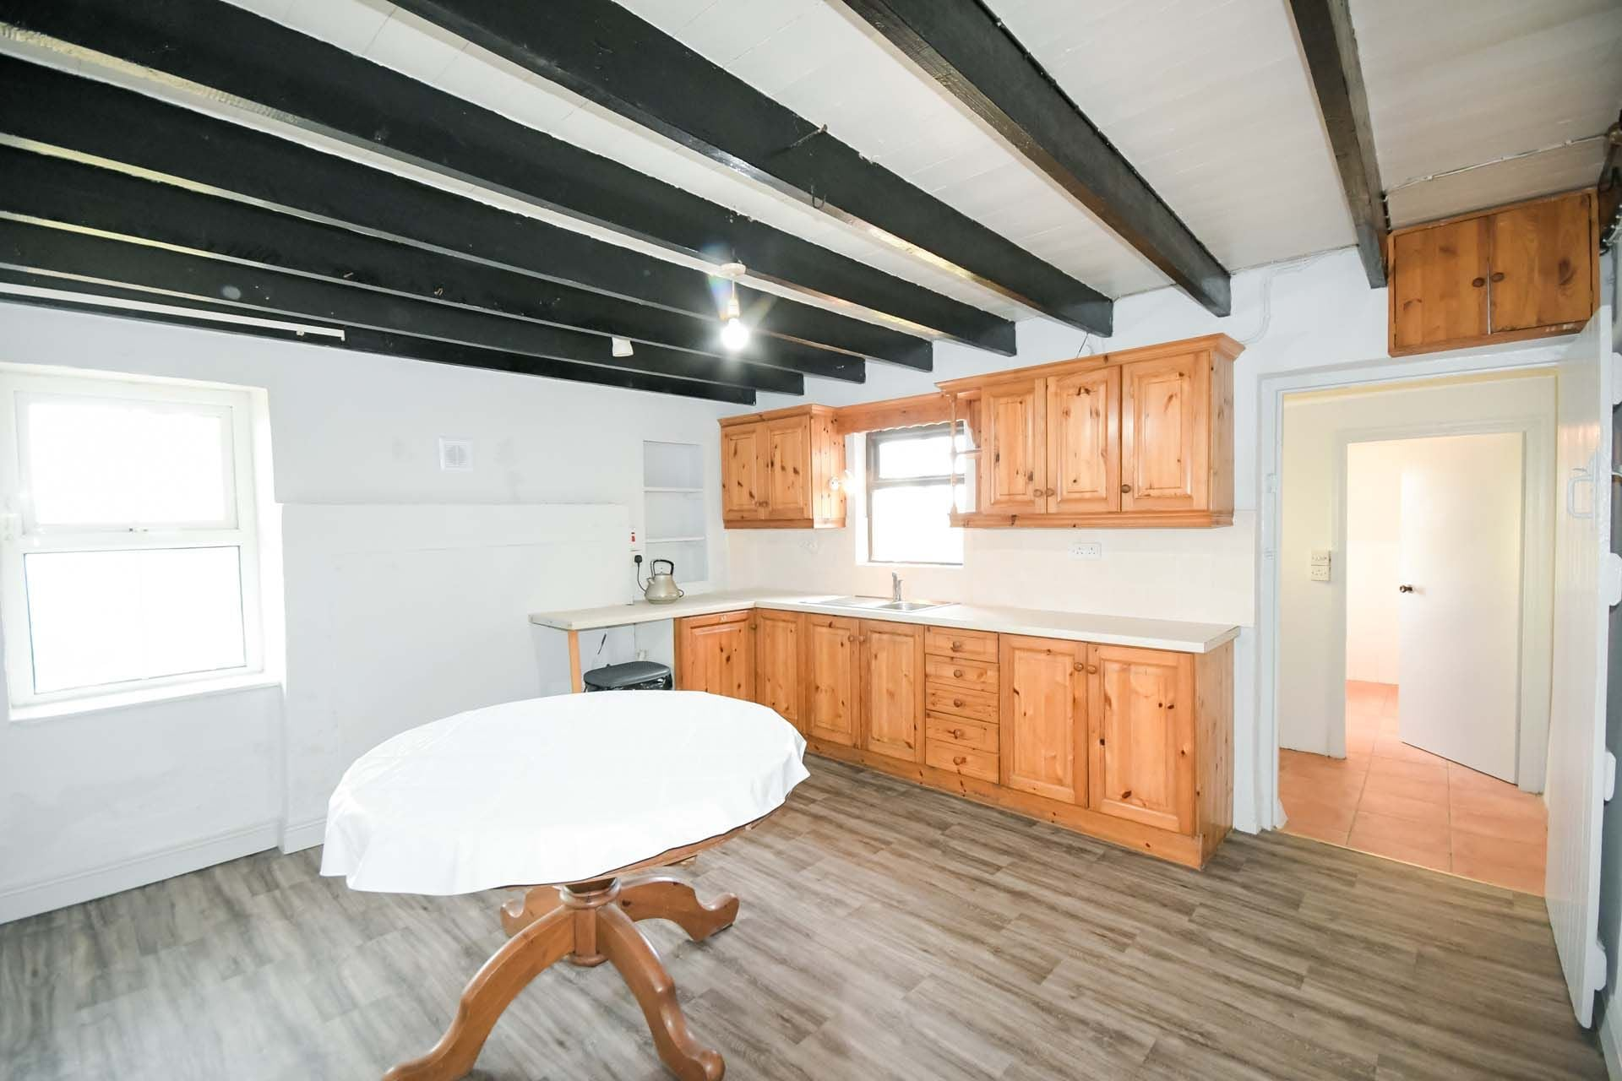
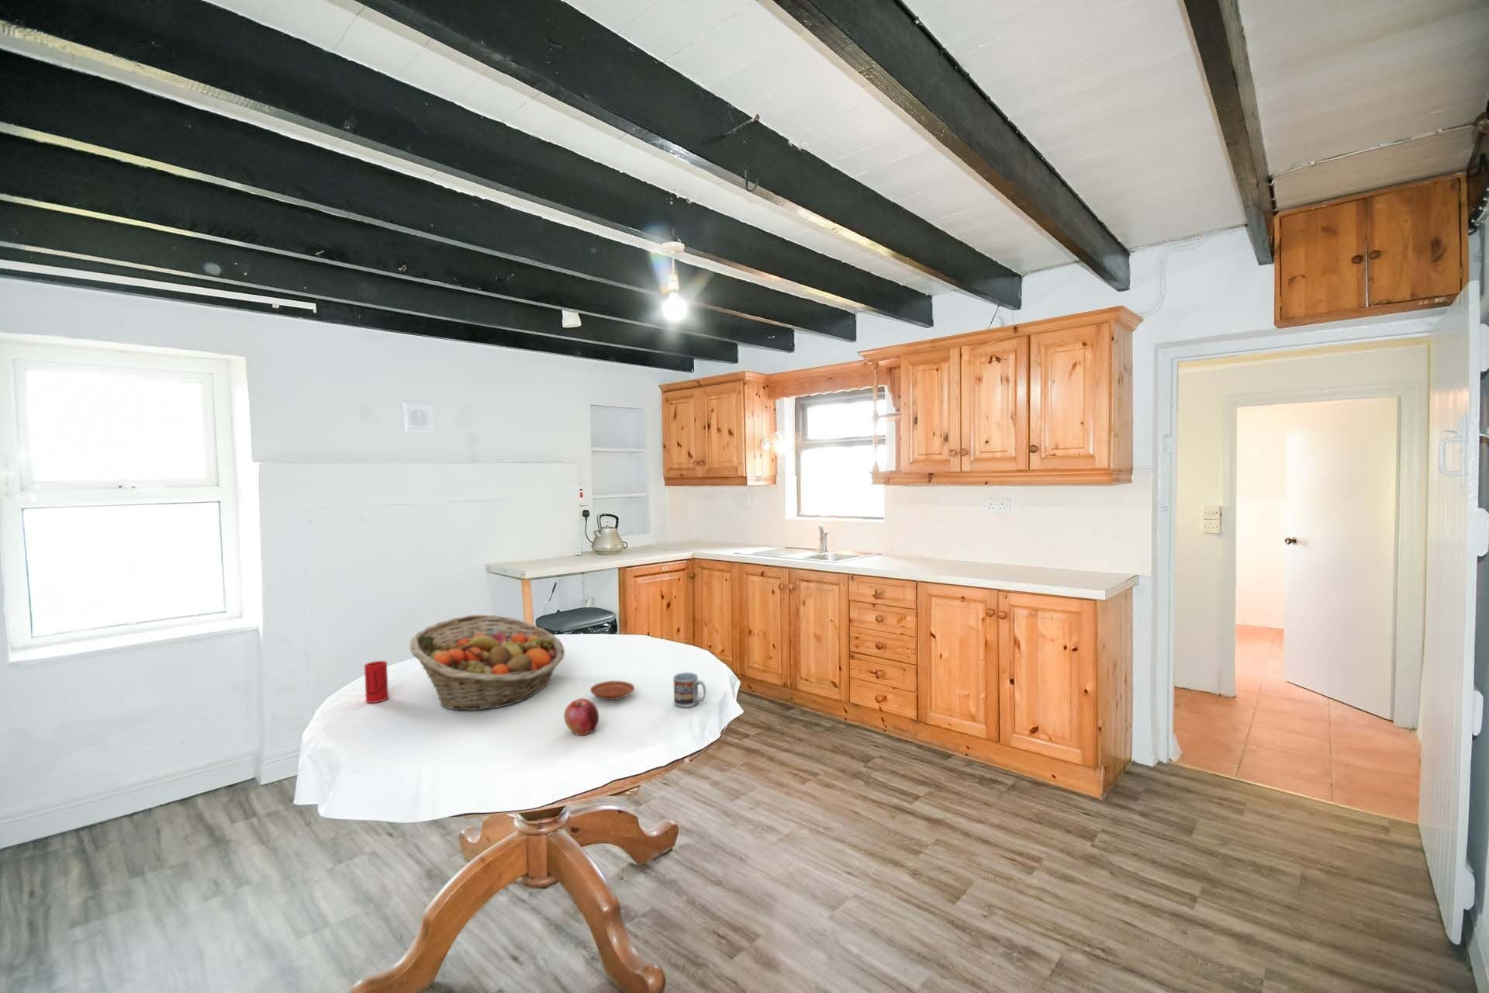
+ plate [589,680,635,702]
+ cup [363,661,389,704]
+ fruit basket [409,614,565,710]
+ apple [563,697,599,737]
+ cup [672,672,707,708]
